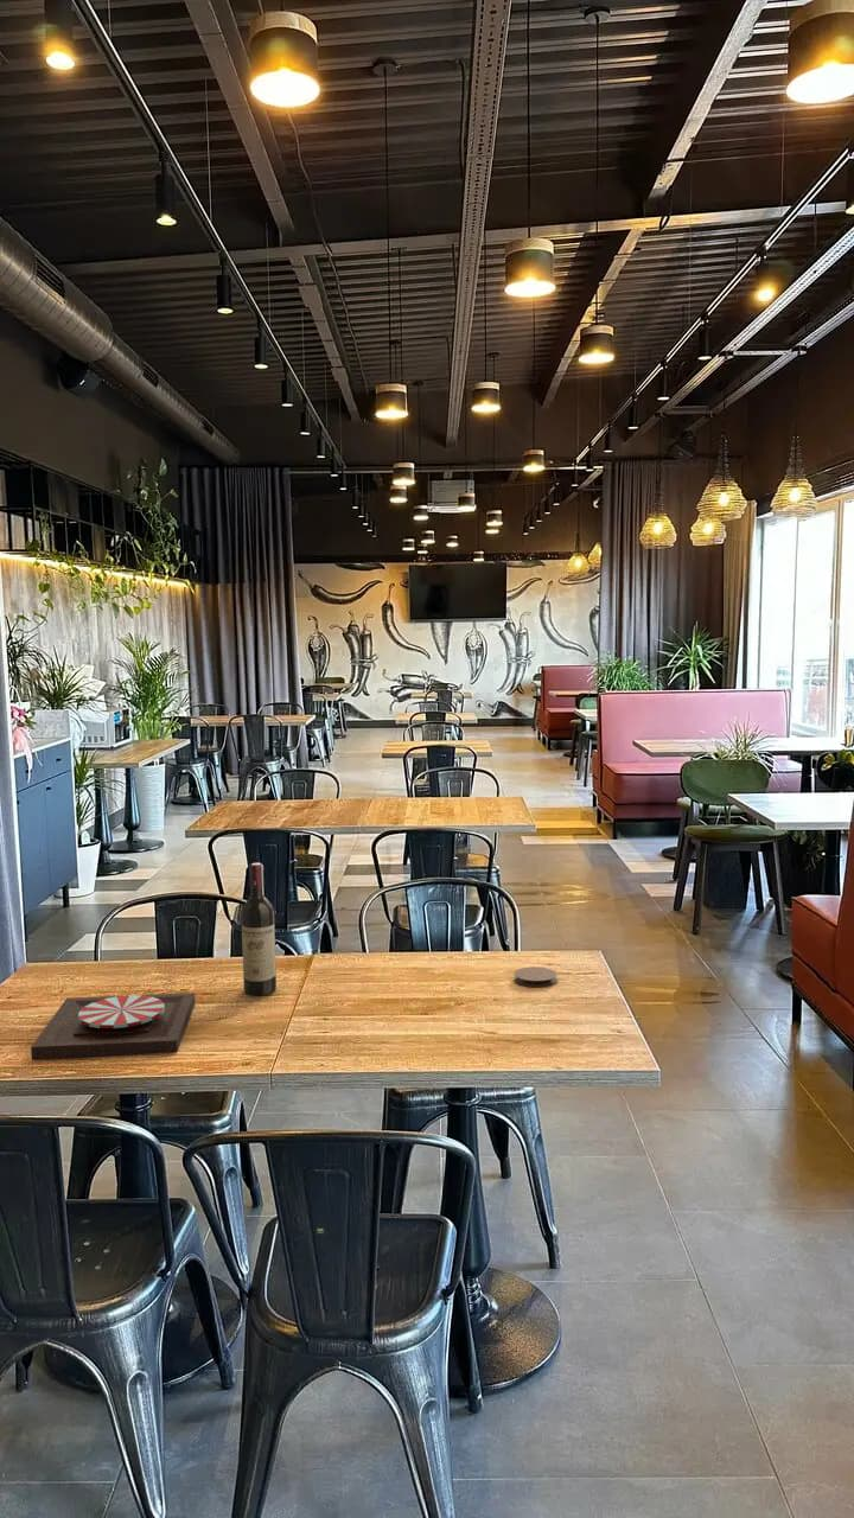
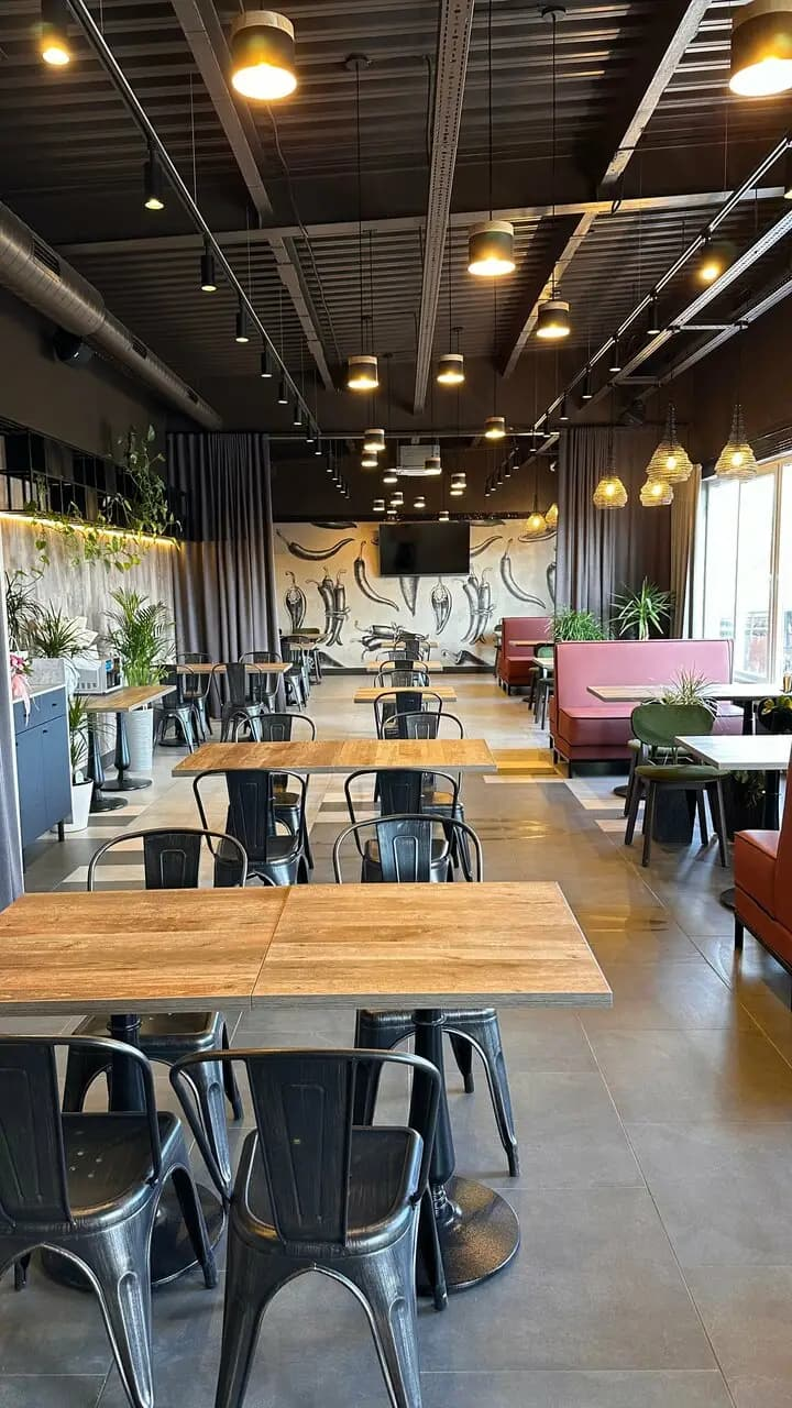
- wine bottle [240,862,278,996]
- coaster [514,965,557,988]
- plate [30,991,197,1061]
